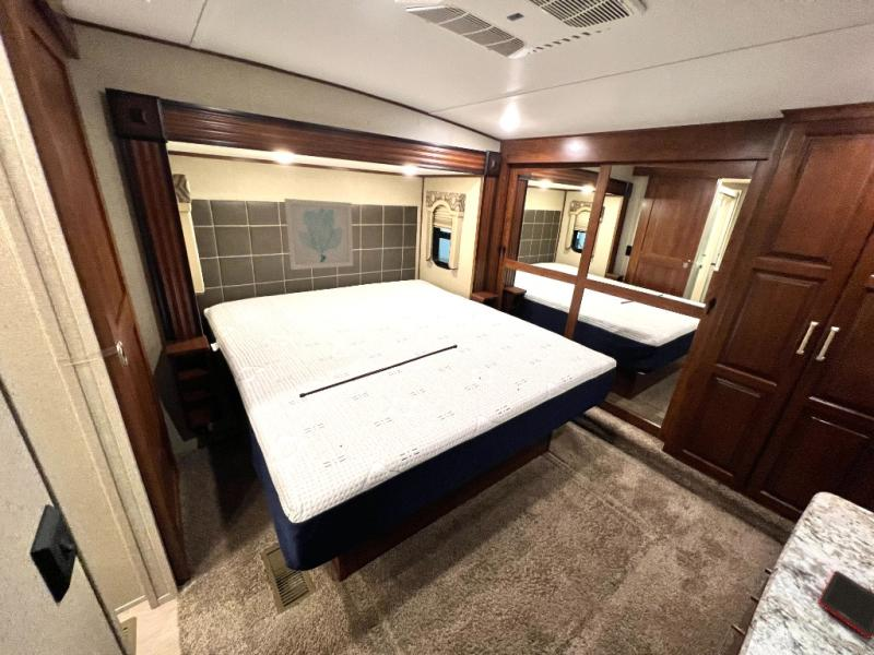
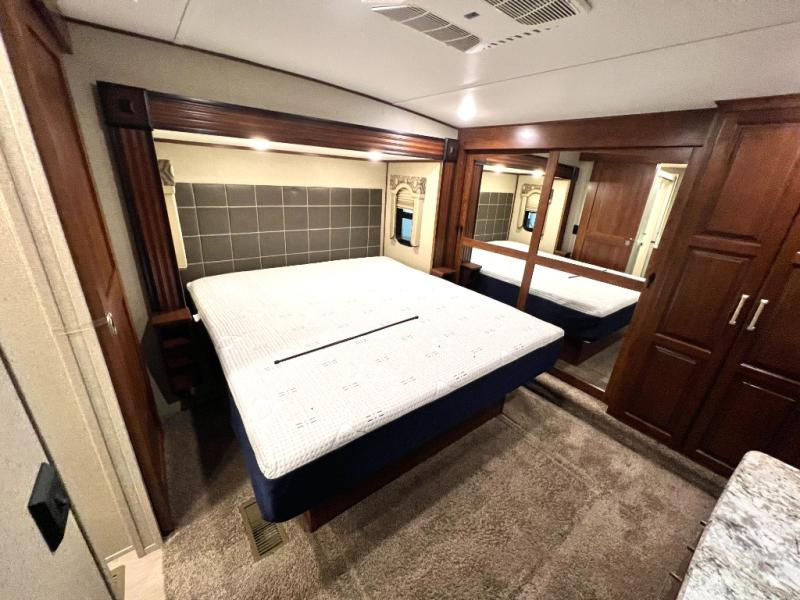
- wall art [283,198,354,271]
- cell phone [817,570,874,640]
